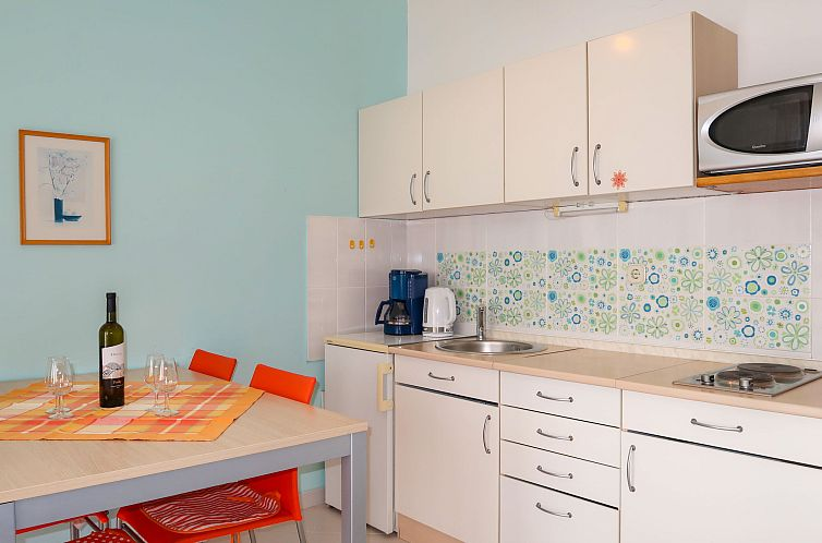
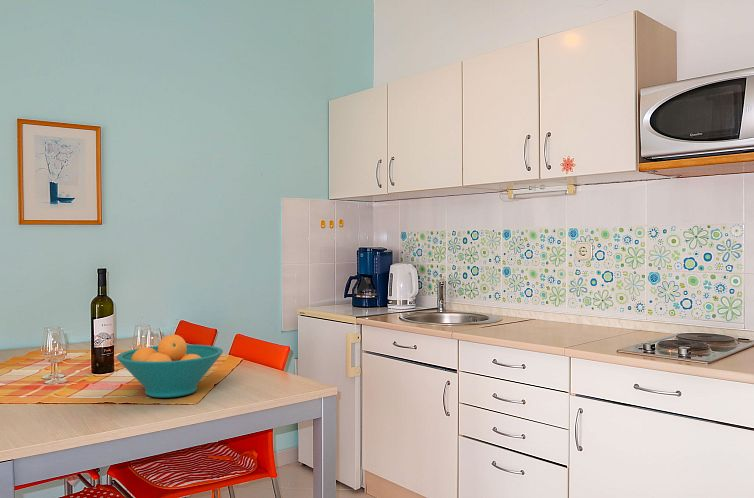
+ fruit bowl [116,333,224,399]
